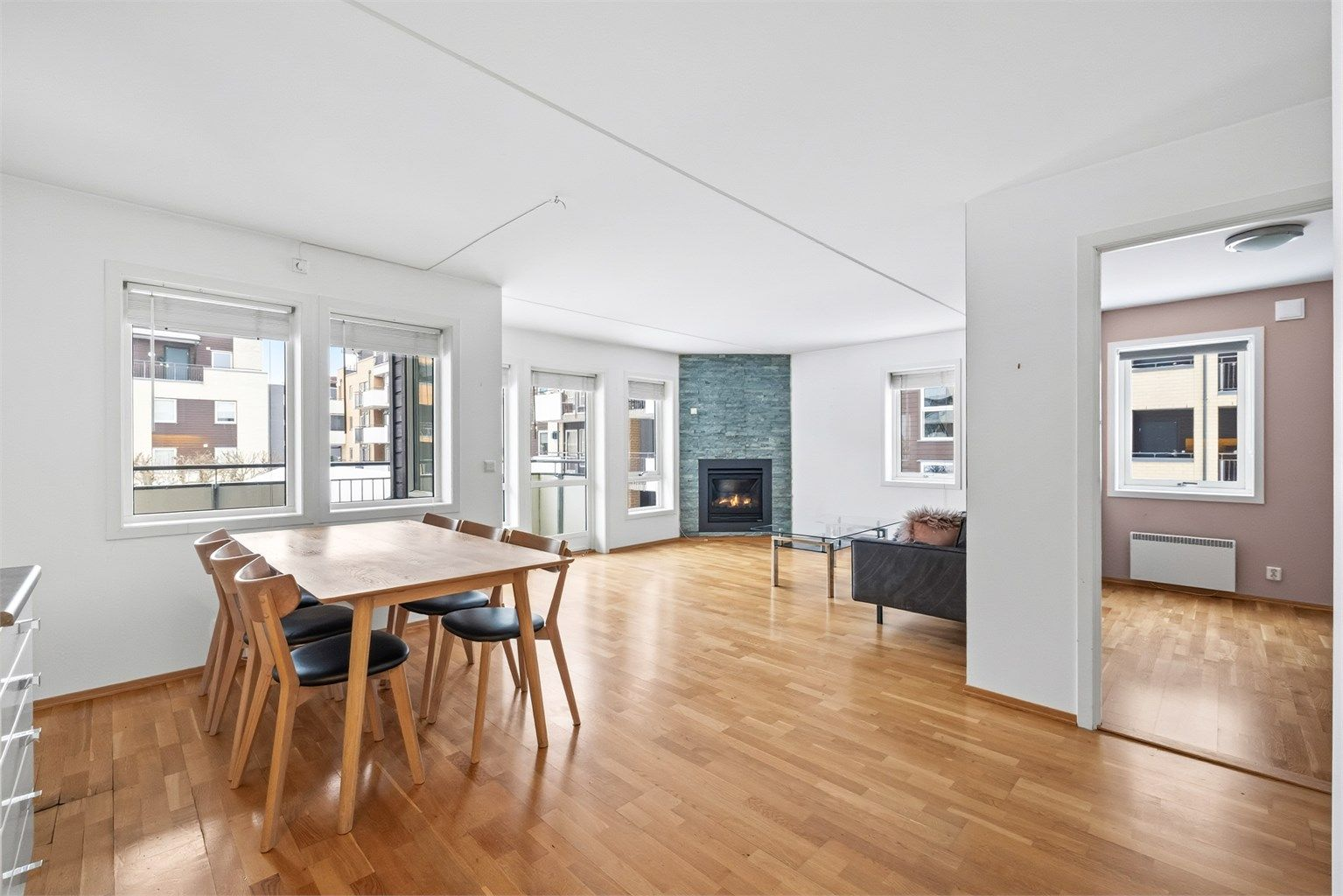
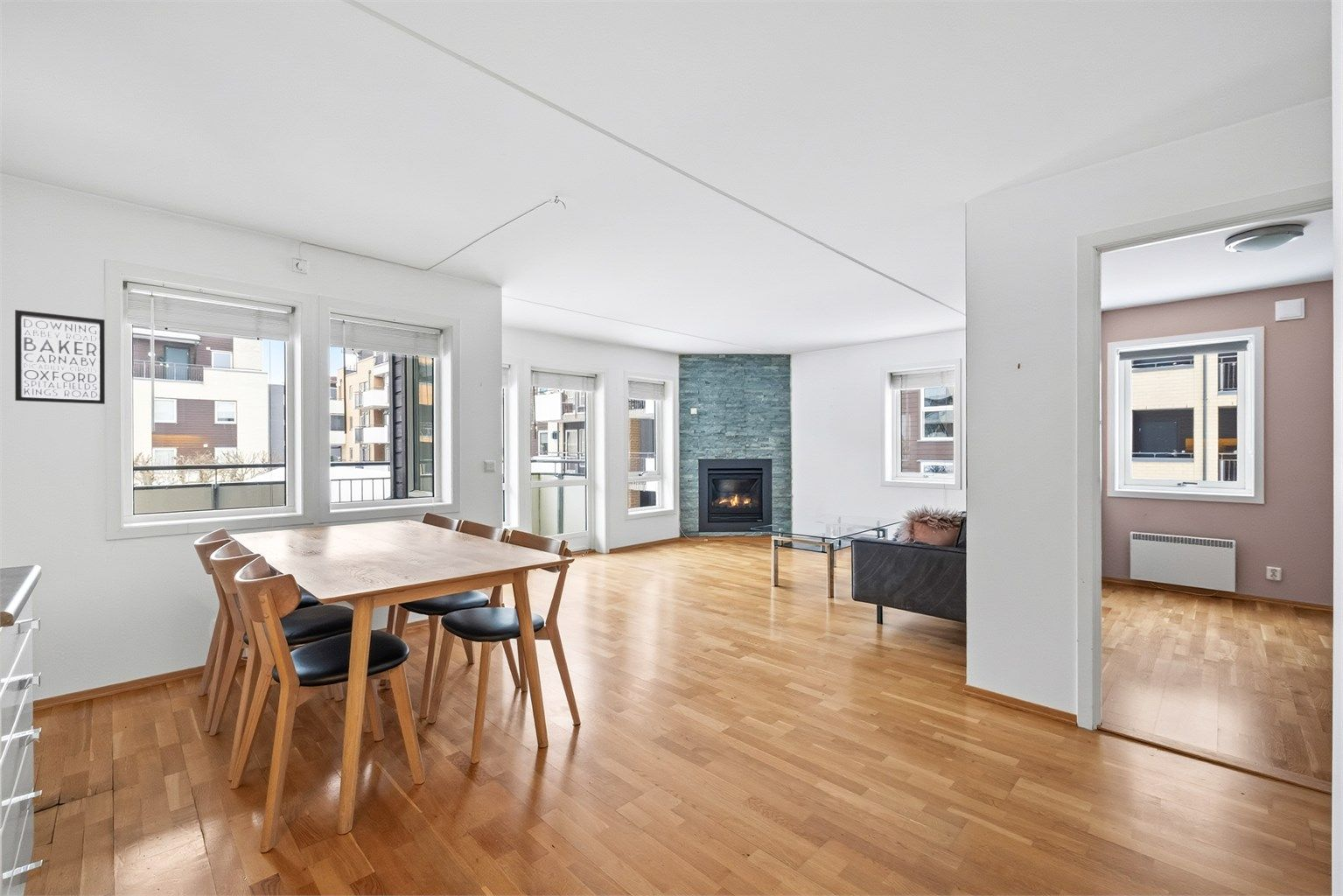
+ wall art [14,309,106,405]
